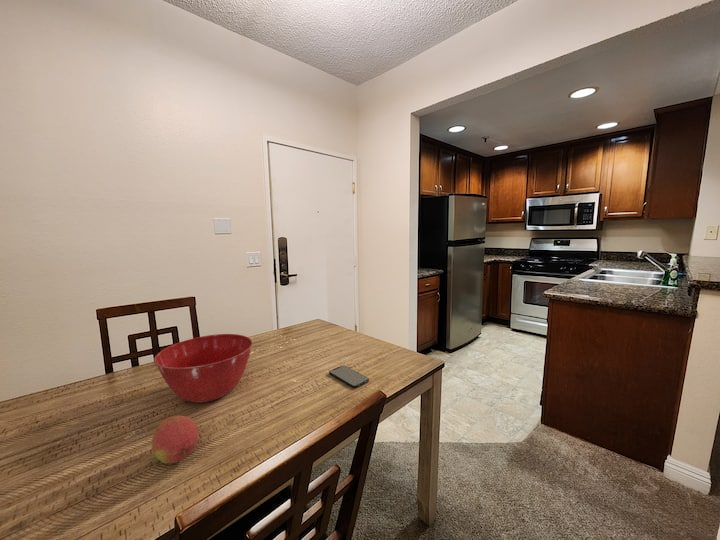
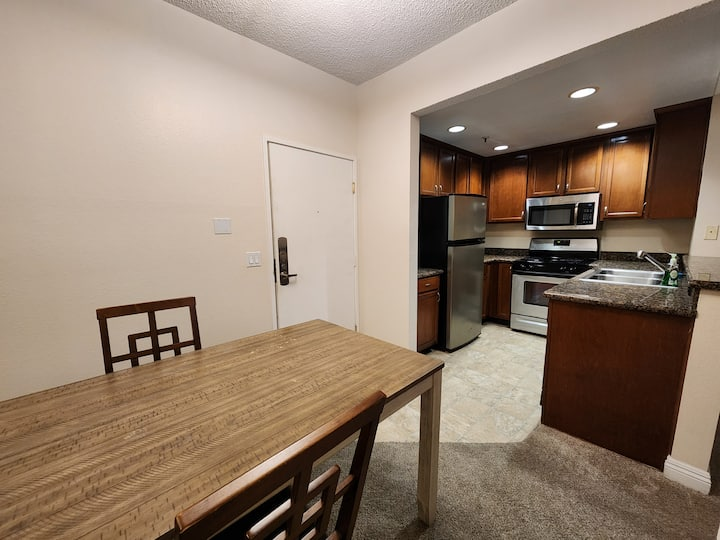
- smartphone [328,365,370,389]
- mixing bowl [153,333,253,404]
- fruit [151,415,200,465]
